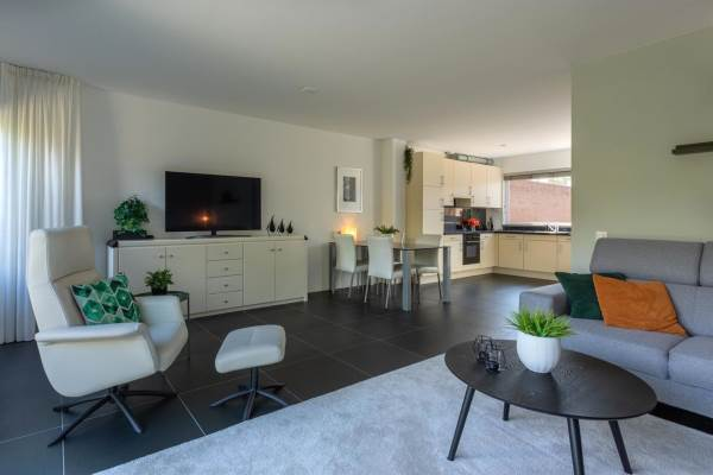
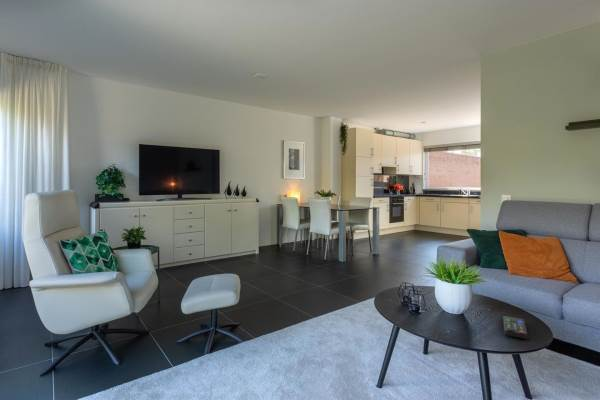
+ remote control [502,315,528,340]
